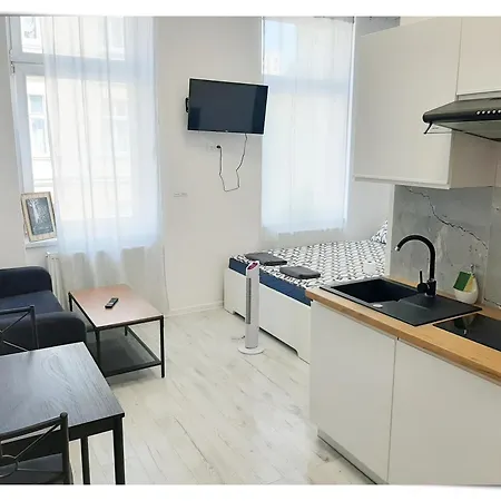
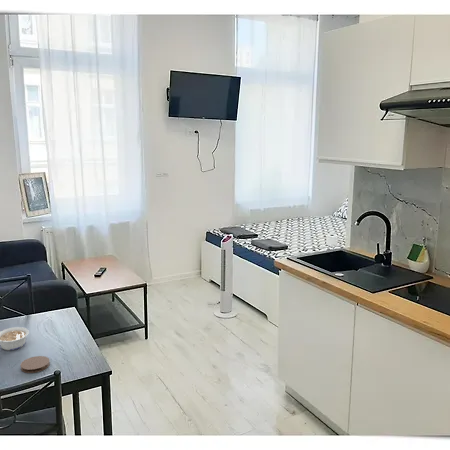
+ coaster [19,355,51,374]
+ legume [0,326,30,351]
